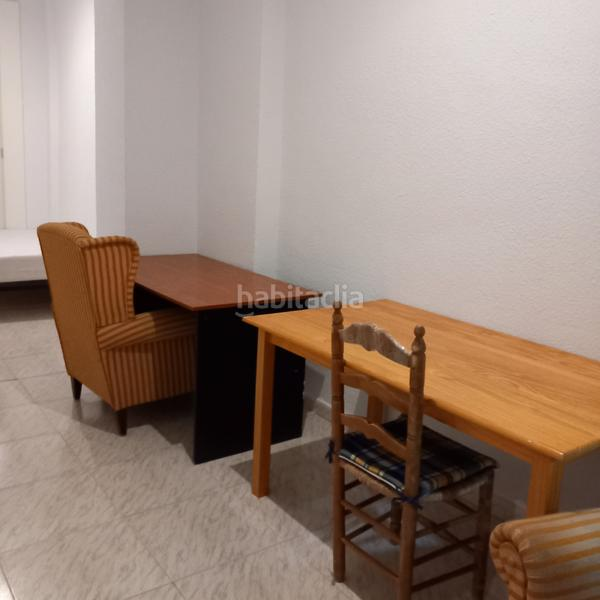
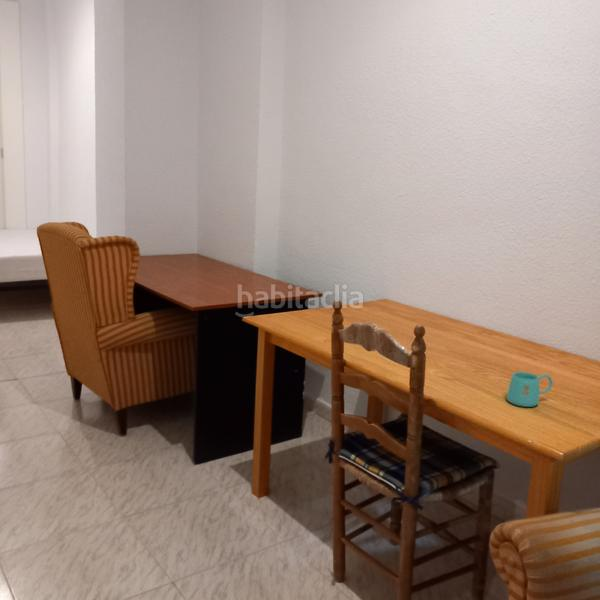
+ mug [506,371,554,408]
